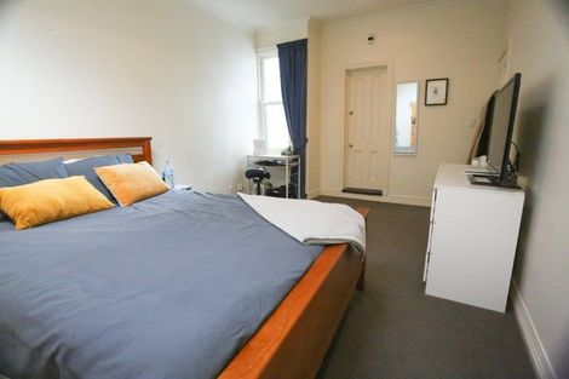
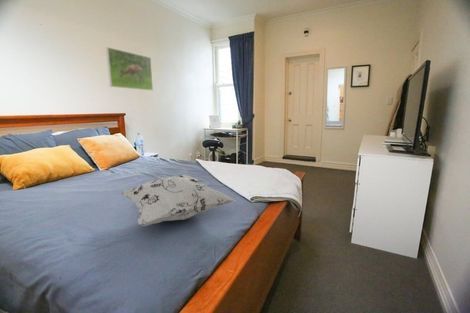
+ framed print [105,46,154,92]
+ decorative pillow [120,174,237,227]
